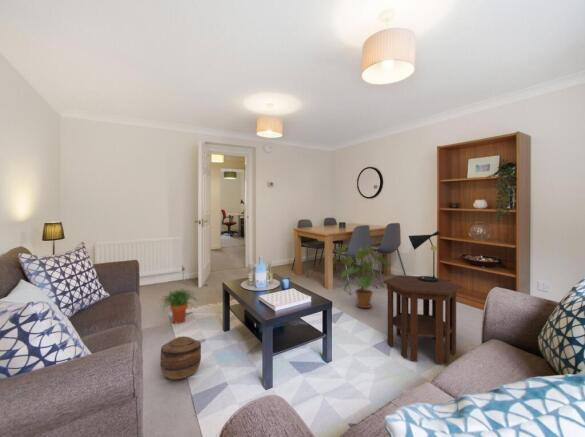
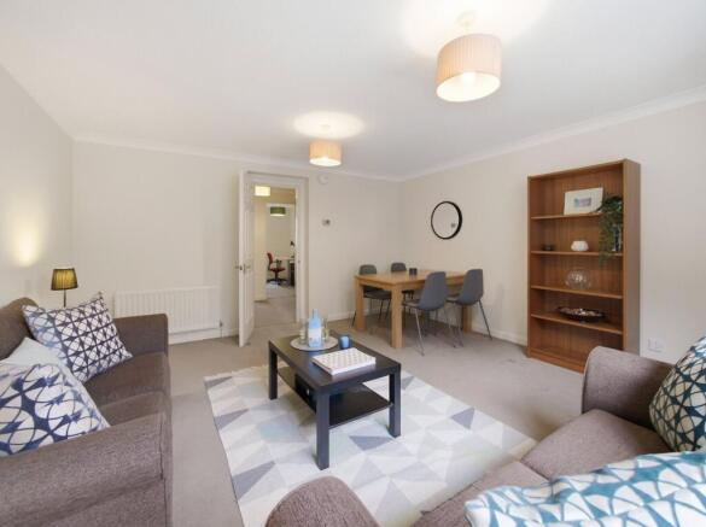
- potted plant [158,288,199,324]
- table lamp [408,230,452,282]
- basket [159,335,202,380]
- house plant [332,245,392,309]
- side table [382,274,462,365]
